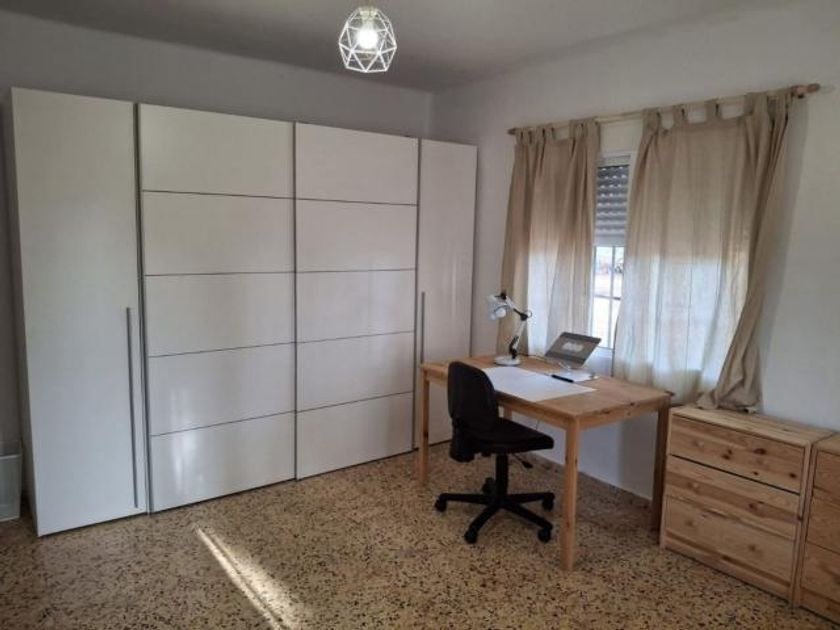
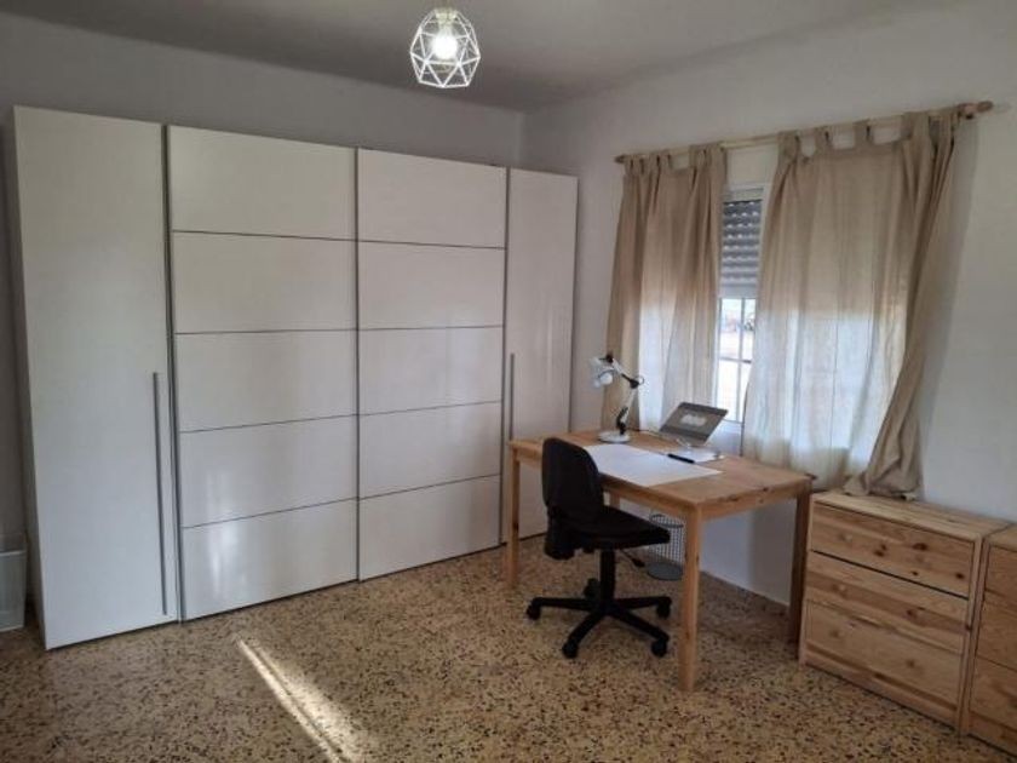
+ wastebasket [645,512,685,581]
